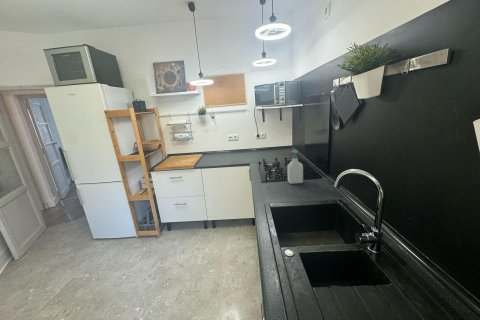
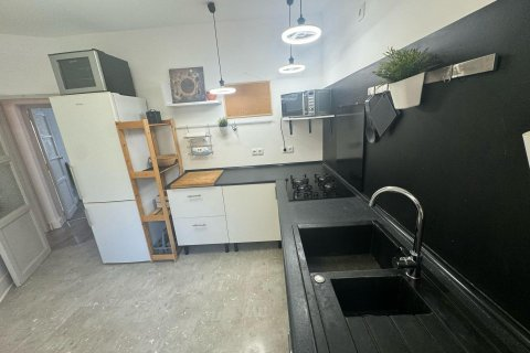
- soap bottle [286,149,304,185]
